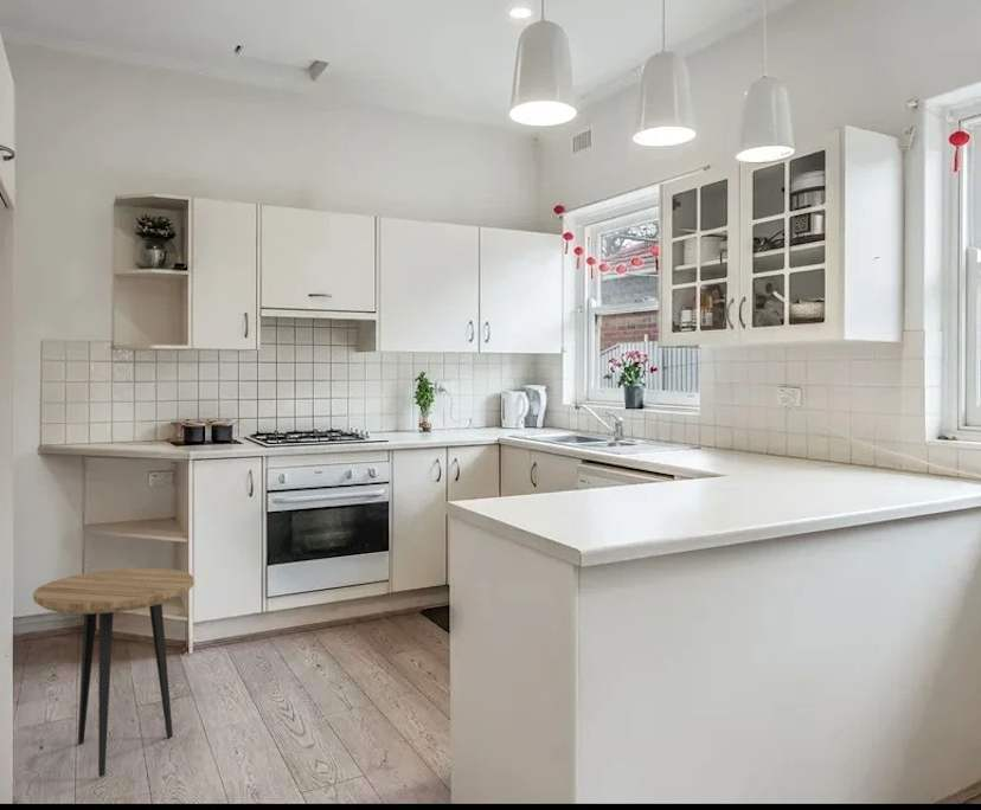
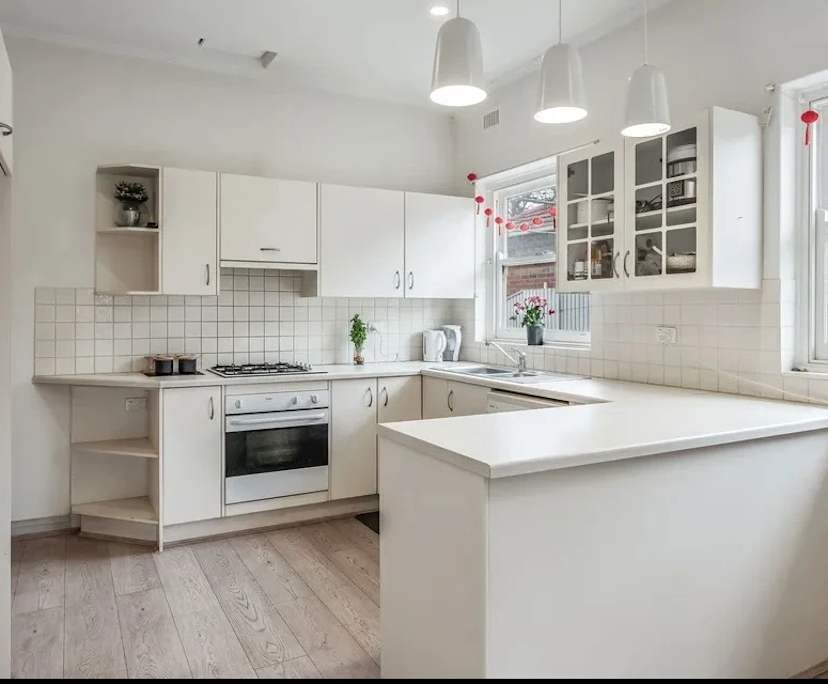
- side table [32,567,194,778]
